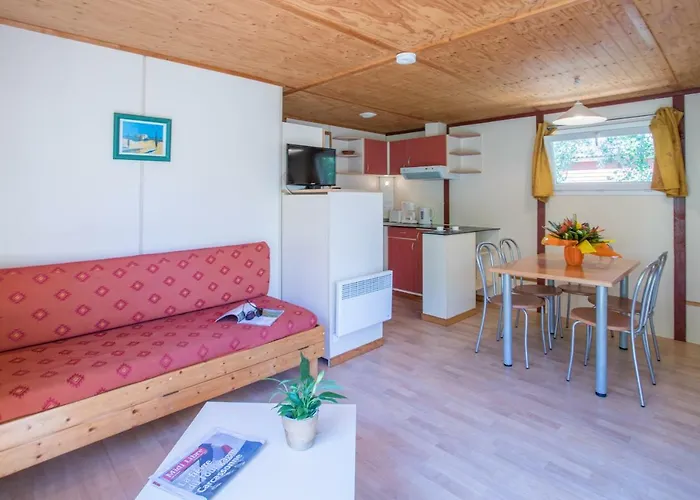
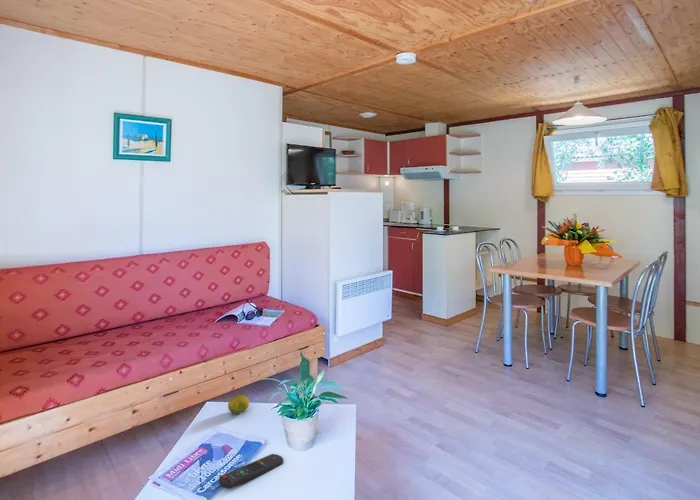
+ fruit [227,394,250,415]
+ remote control [218,453,284,490]
